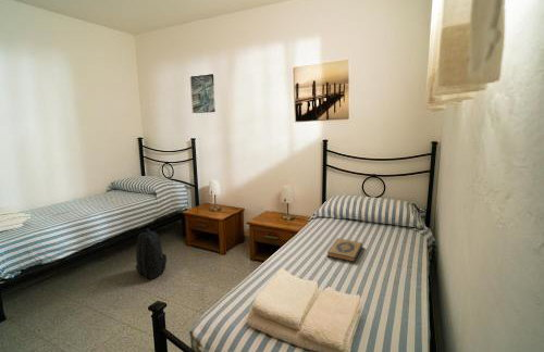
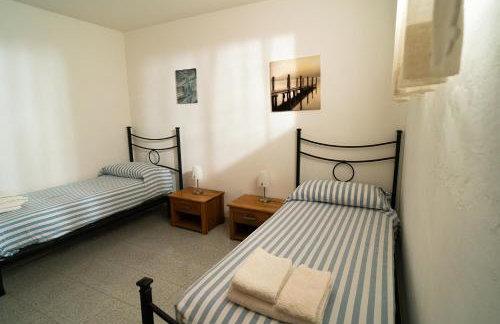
- hardback book [326,237,363,263]
- backpack [134,227,168,280]
